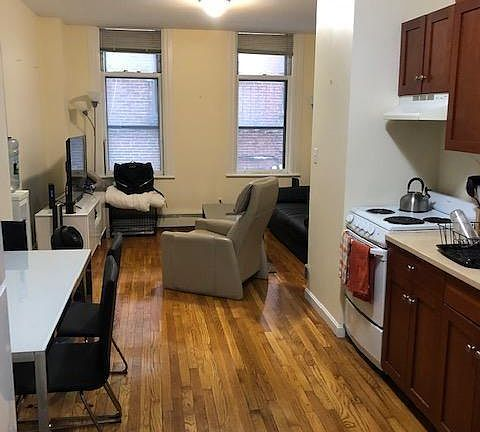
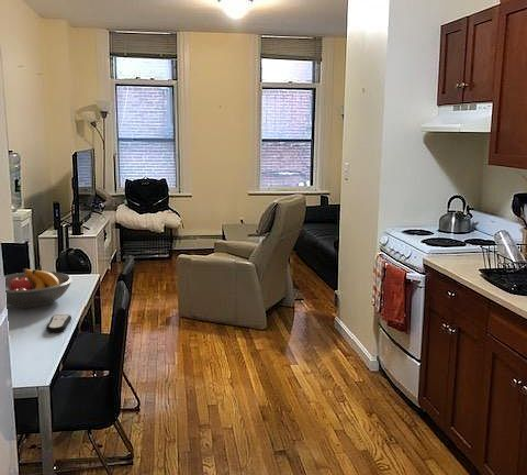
+ remote control [45,313,72,334]
+ fruit bowl [3,268,74,309]
